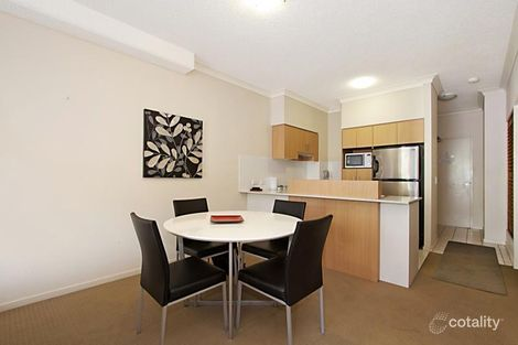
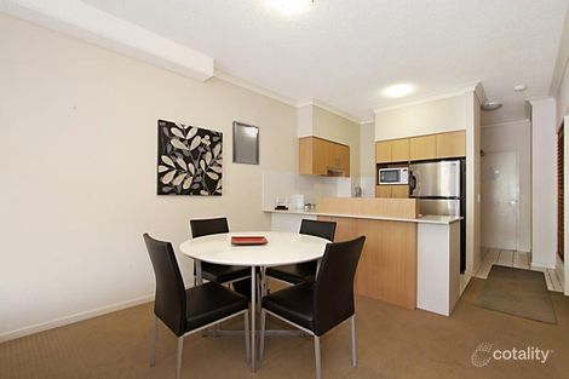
+ home mirror [231,120,260,166]
